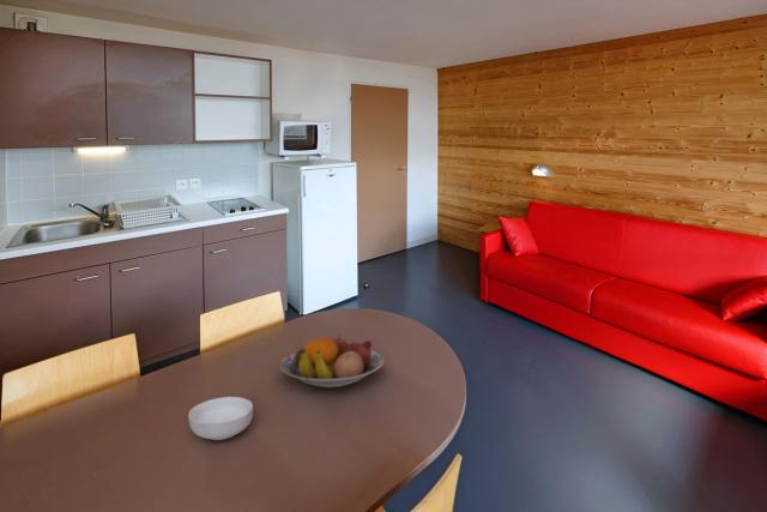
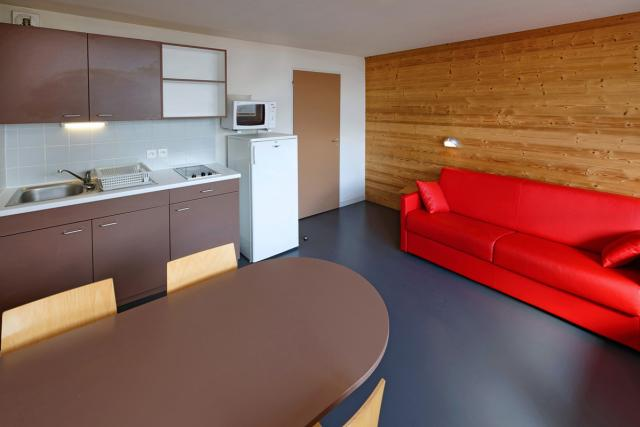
- fruit bowl [278,332,385,388]
- cereal bowl [187,396,254,441]
